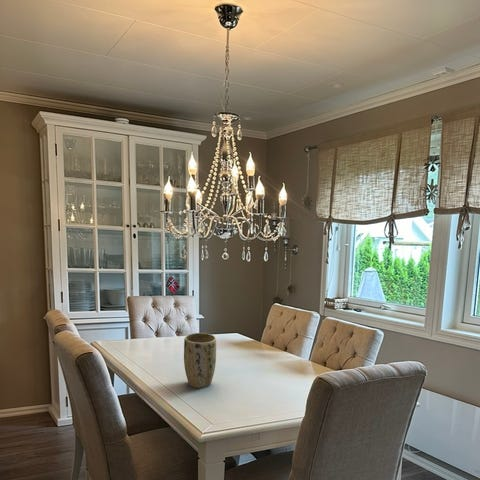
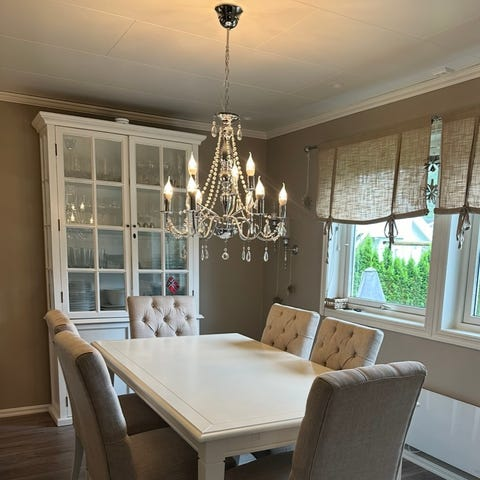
- plant pot [183,332,217,389]
